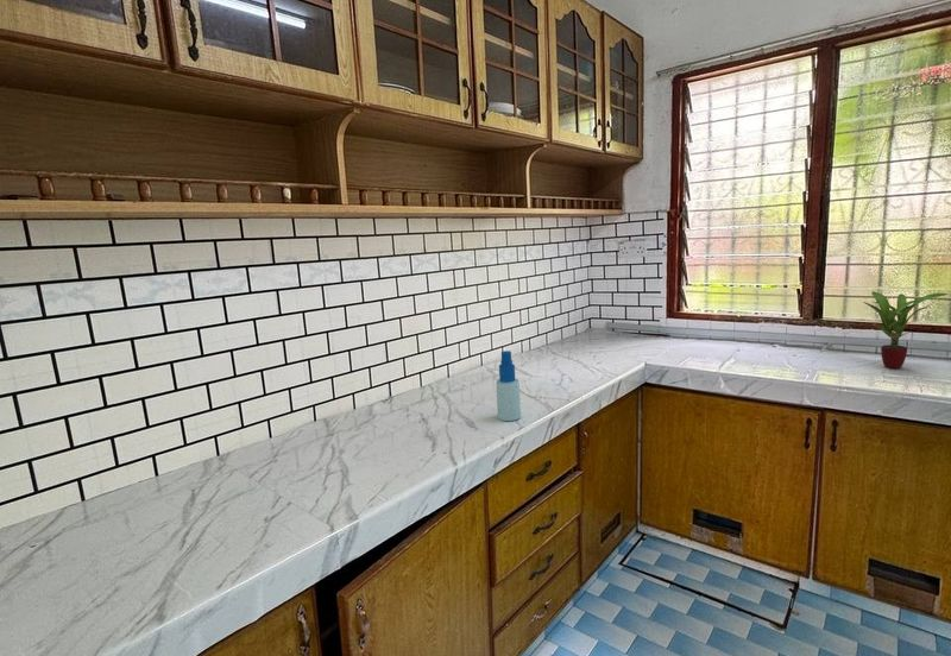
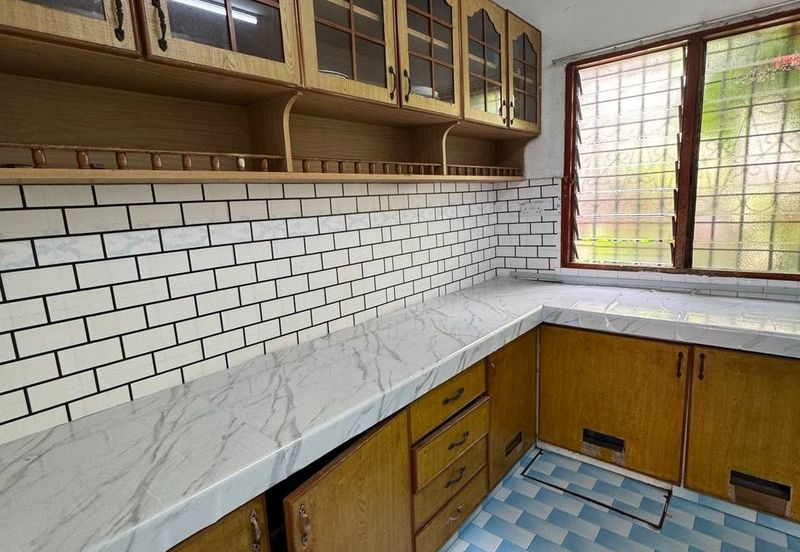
- spray bottle [495,349,522,422]
- potted plant [863,290,950,370]
